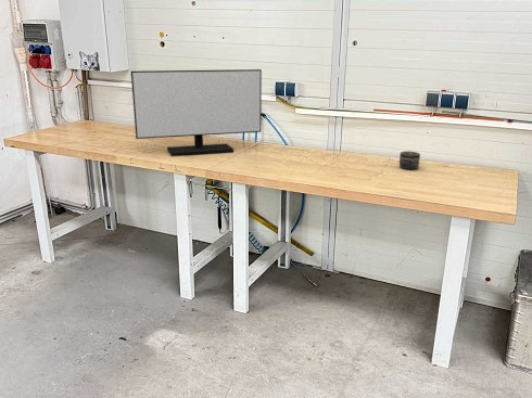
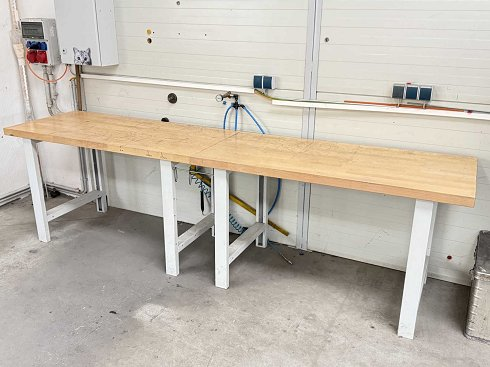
- monitor [130,68,263,157]
- jar [398,150,421,170]
